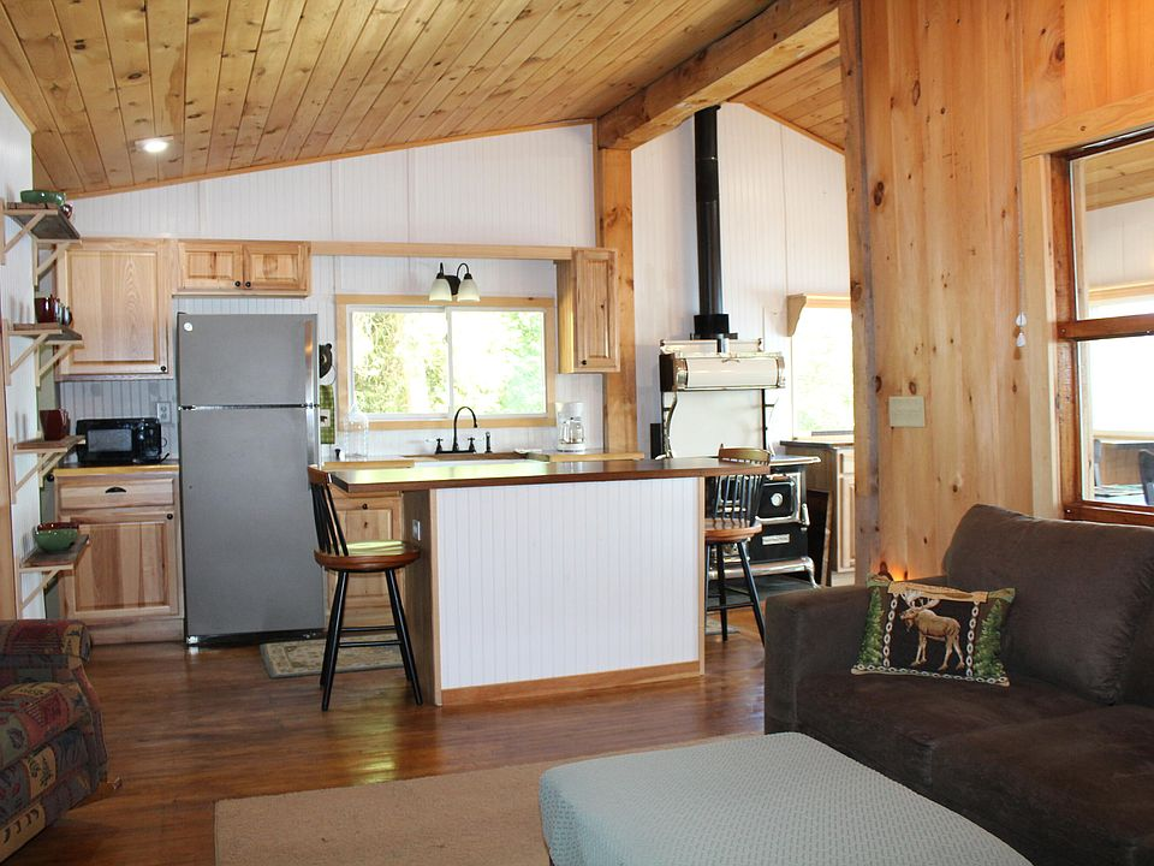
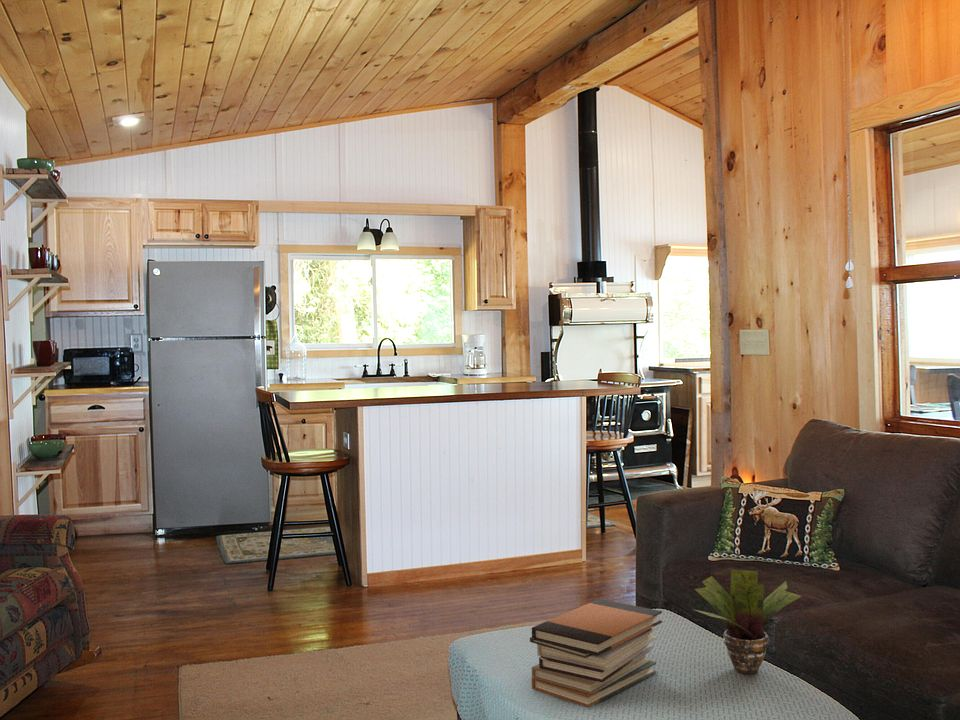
+ book stack [529,598,663,708]
+ potted plant [692,569,803,675]
